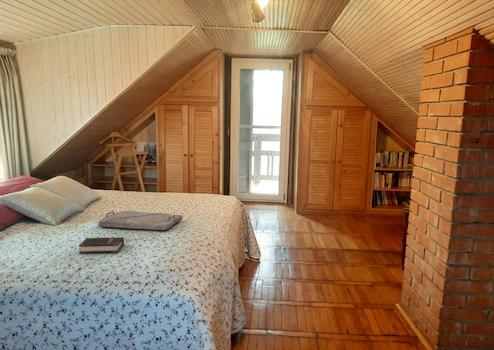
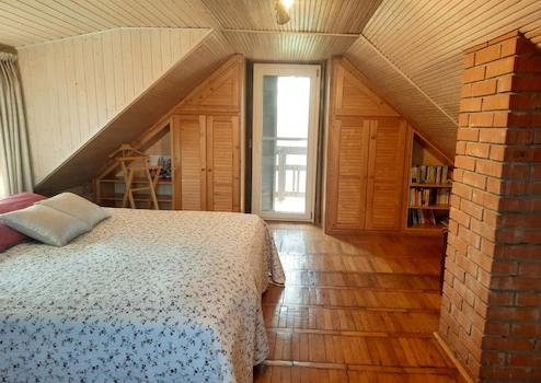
- serving tray [97,210,184,231]
- hardback book [78,236,125,255]
